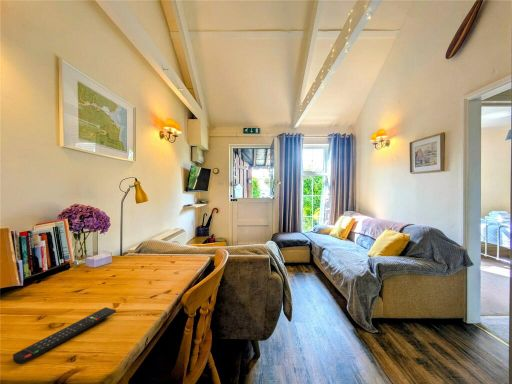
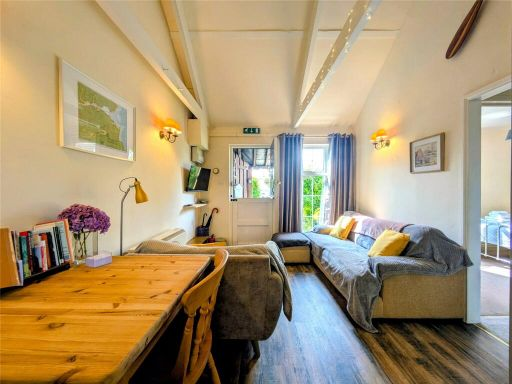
- remote control [12,306,117,365]
